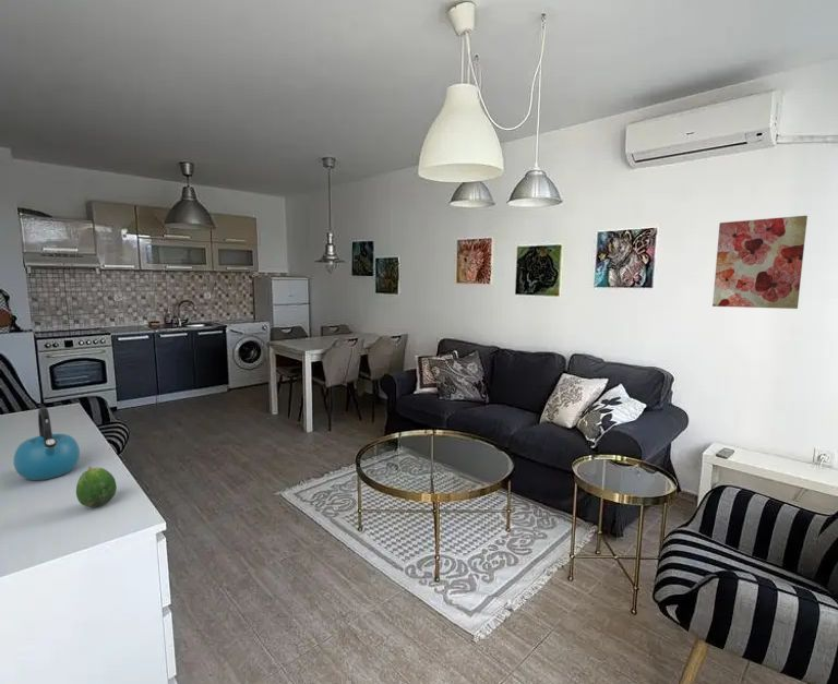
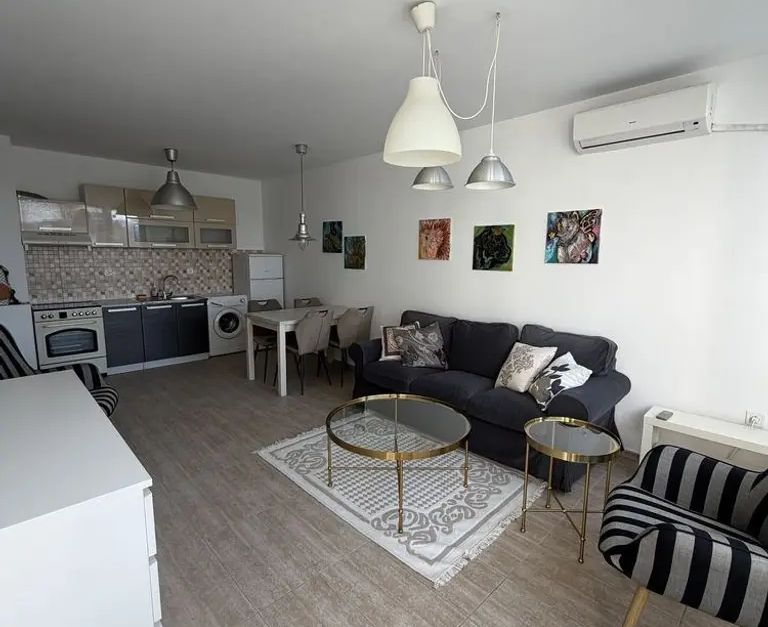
- kettle [13,406,81,481]
- wall art [711,215,809,310]
- fruit [75,466,118,508]
